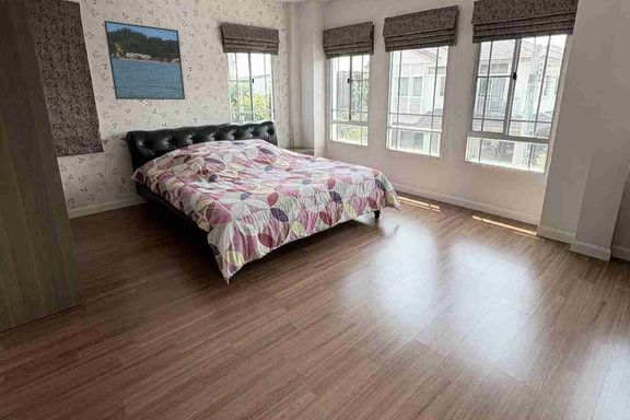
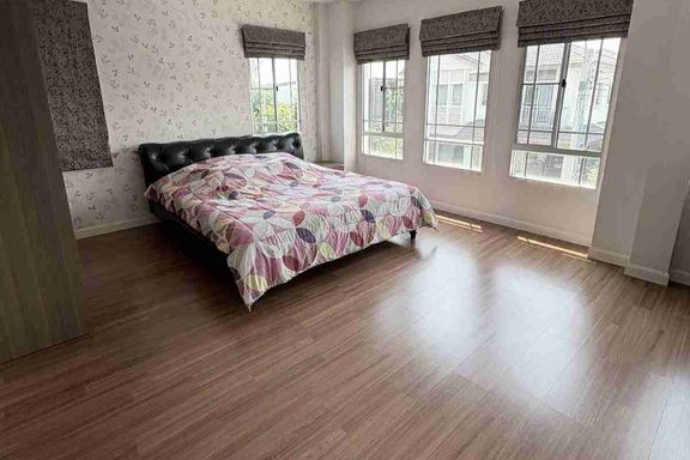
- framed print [103,20,186,101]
